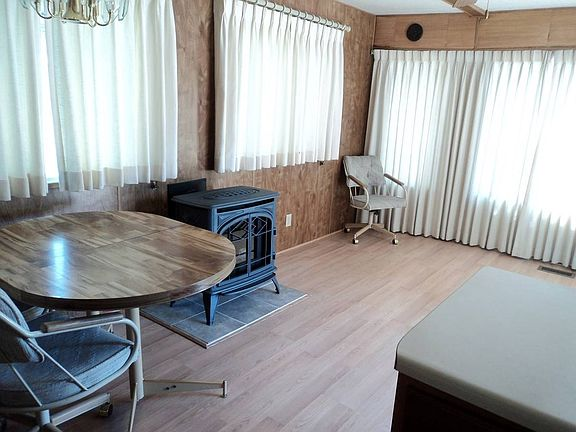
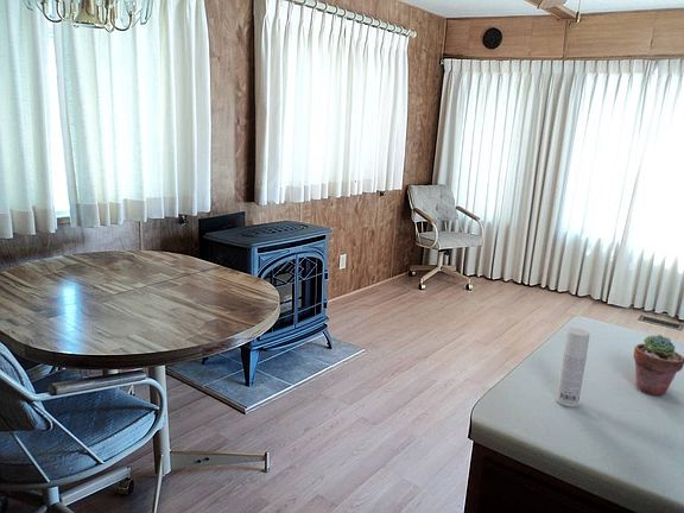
+ bottle [555,327,590,407]
+ potted succulent [632,334,684,397]
